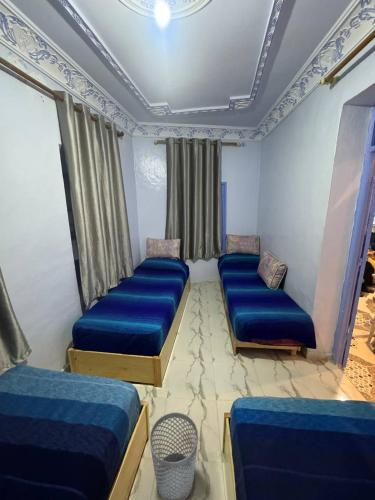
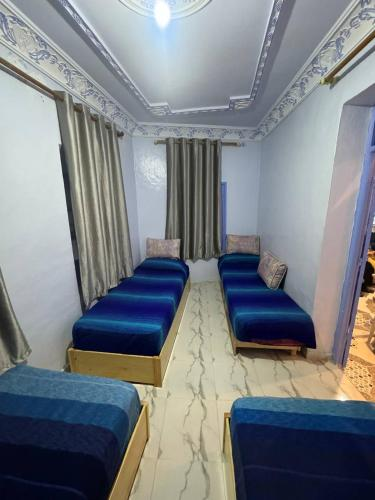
- wastebasket [149,411,199,500]
